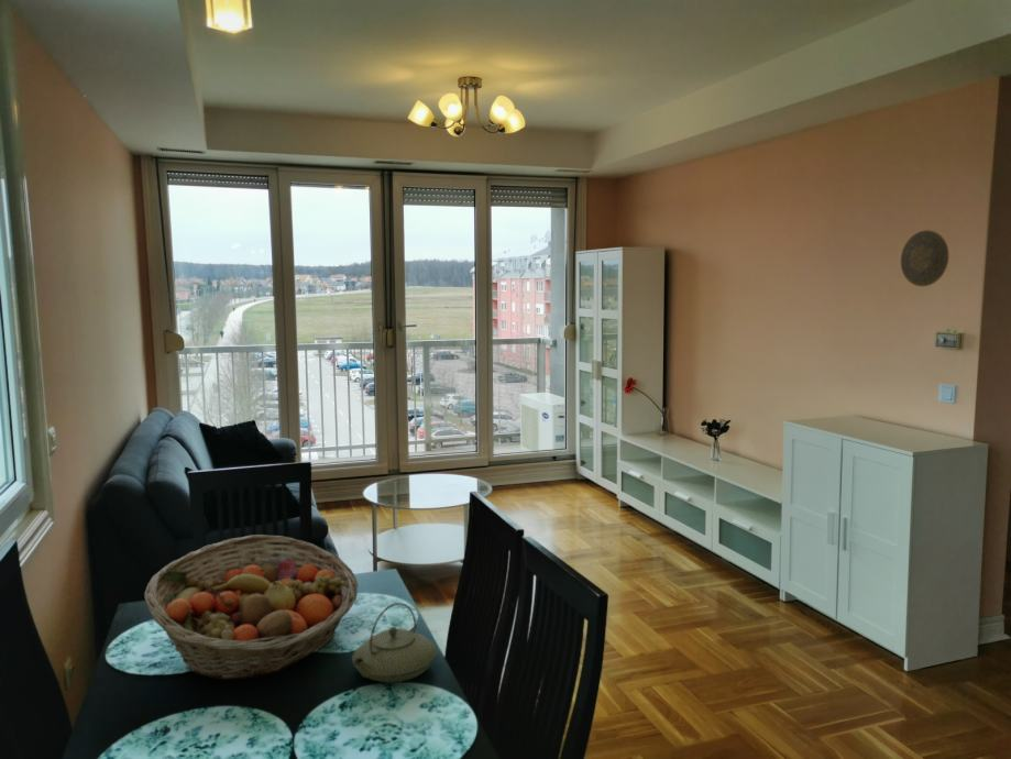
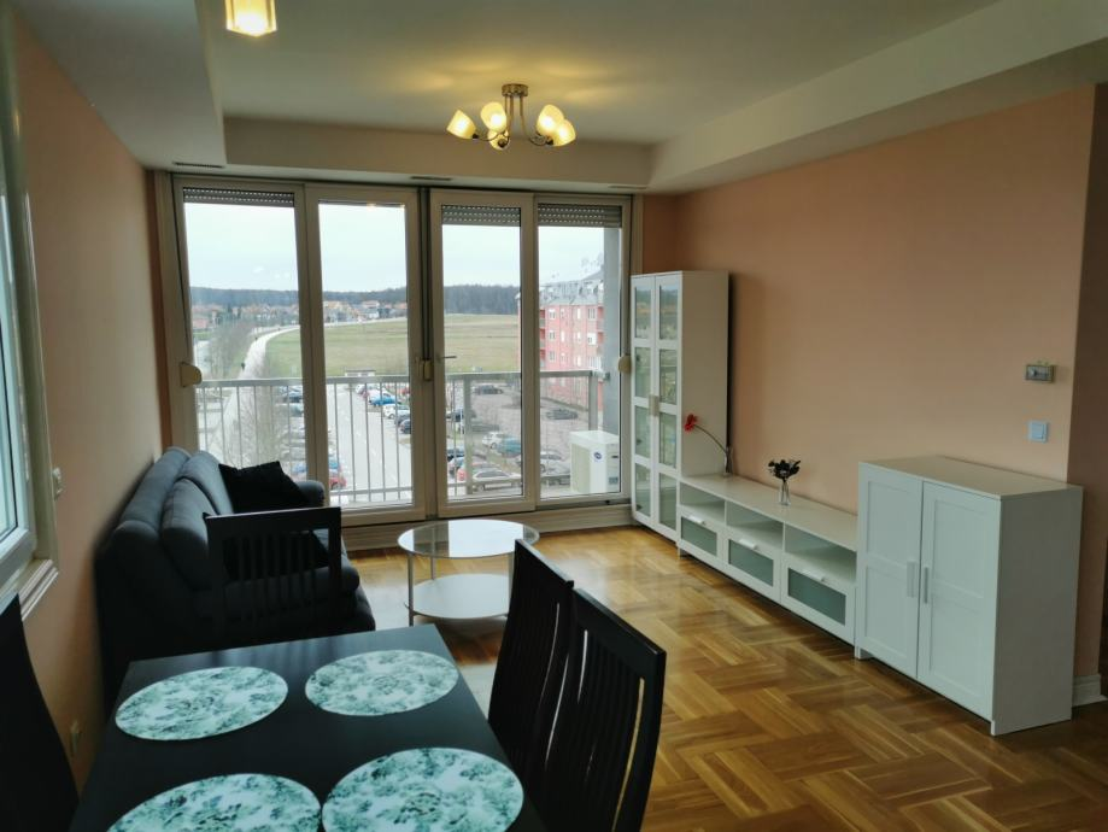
- fruit basket [143,534,360,681]
- teapot [351,602,438,684]
- decorative plate [900,229,949,287]
